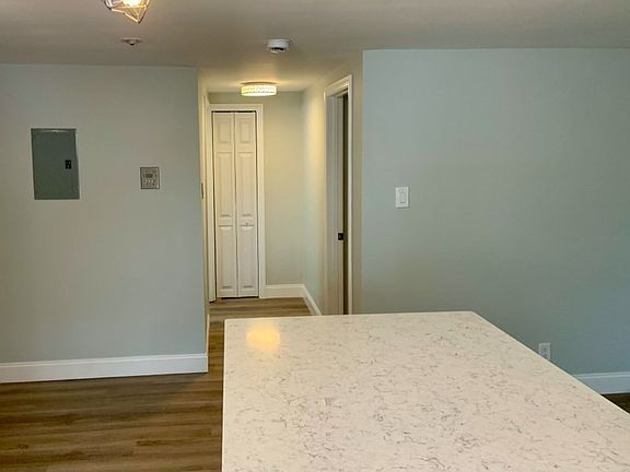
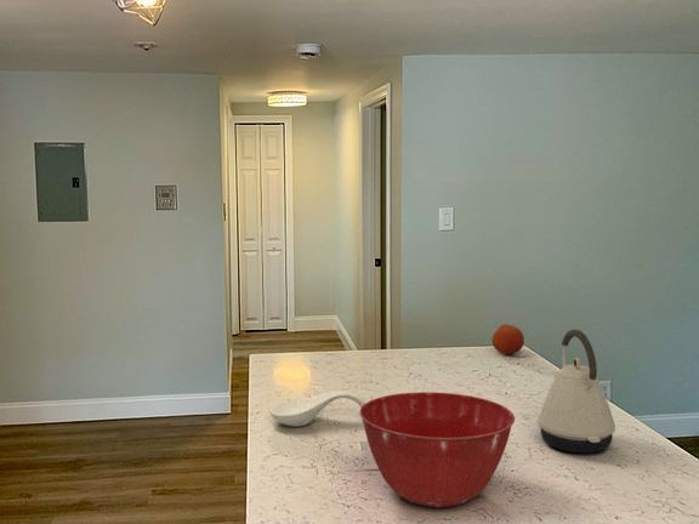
+ spoon rest [268,389,366,427]
+ kettle [536,329,616,454]
+ fruit [490,323,525,355]
+ mixing bowl [358,391,516,508]
